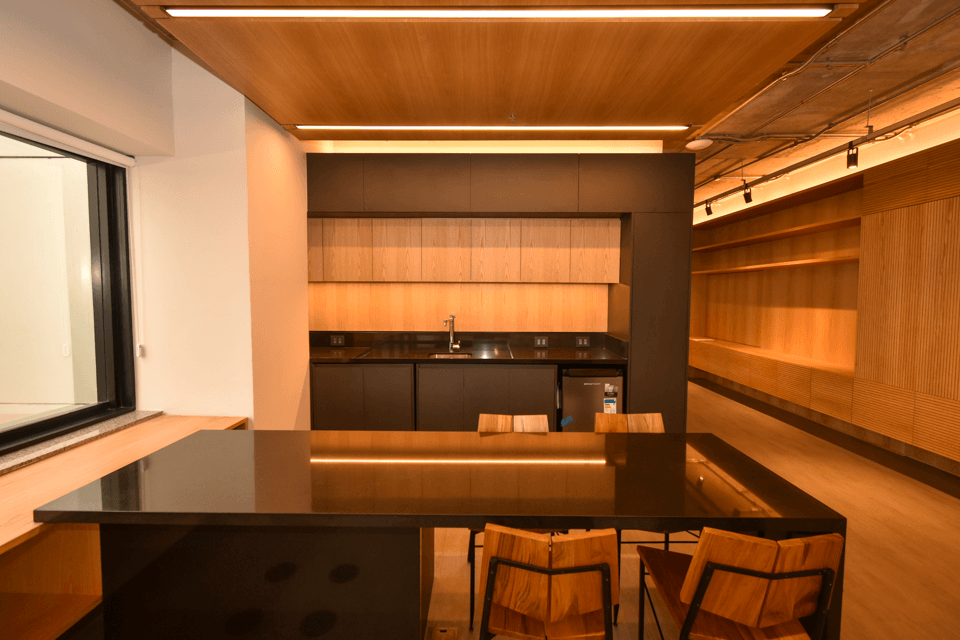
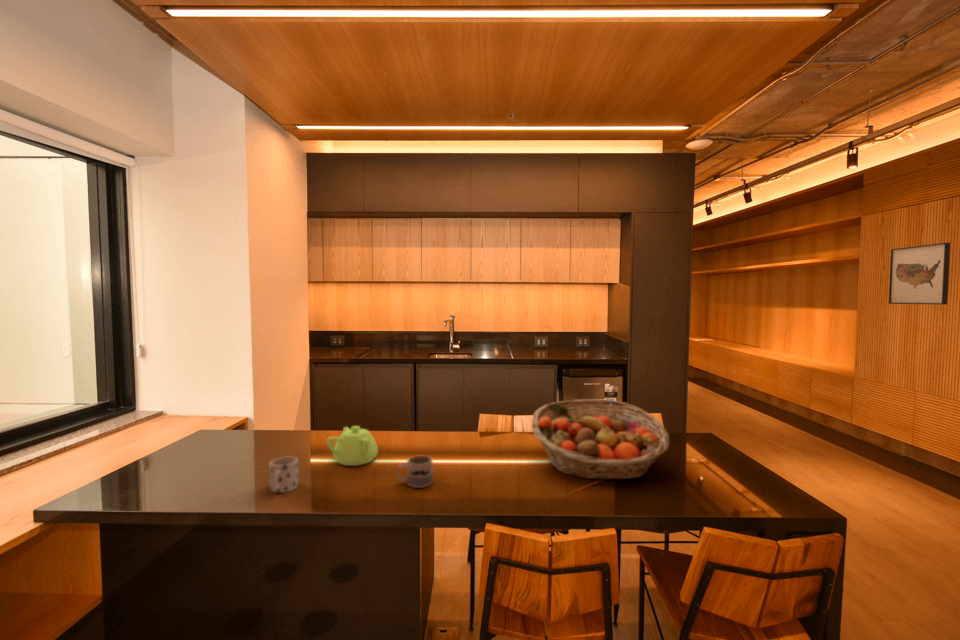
+ wall art [888,242,951,305]
+ mug [268,456,299,494]
+ teapot [326,425,379,467]
+ mug [396,455,434,489]
+ fruit basket [531,398,670,481]
